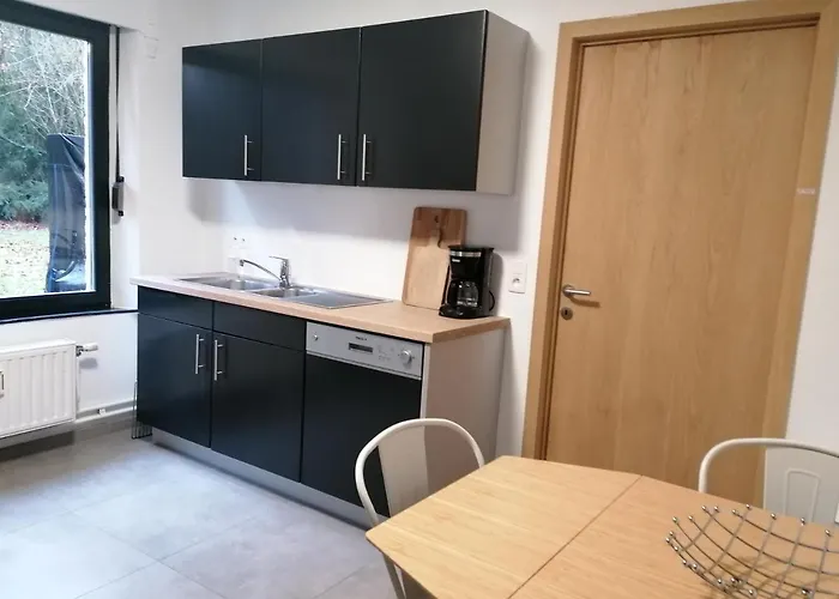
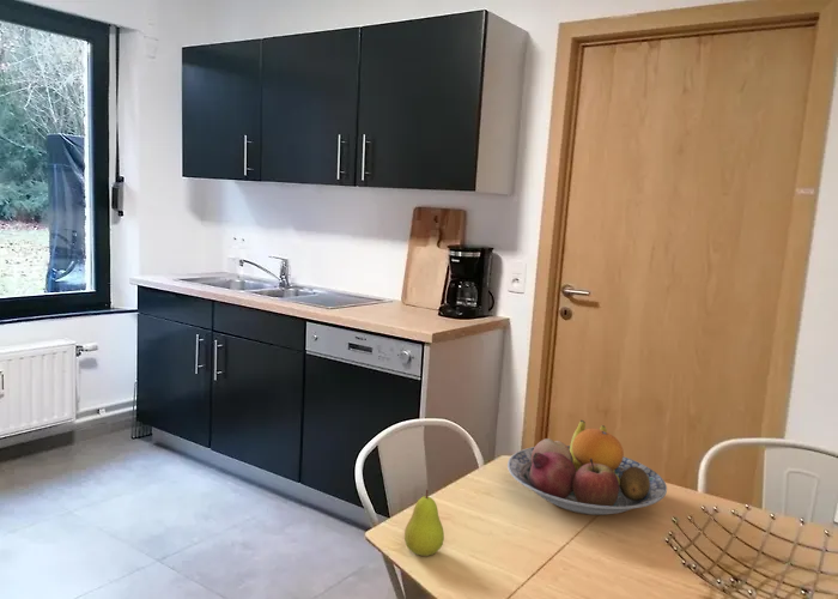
+ fruit [403,489,445,557]
+ fruit bowl [506,419,668,516]
